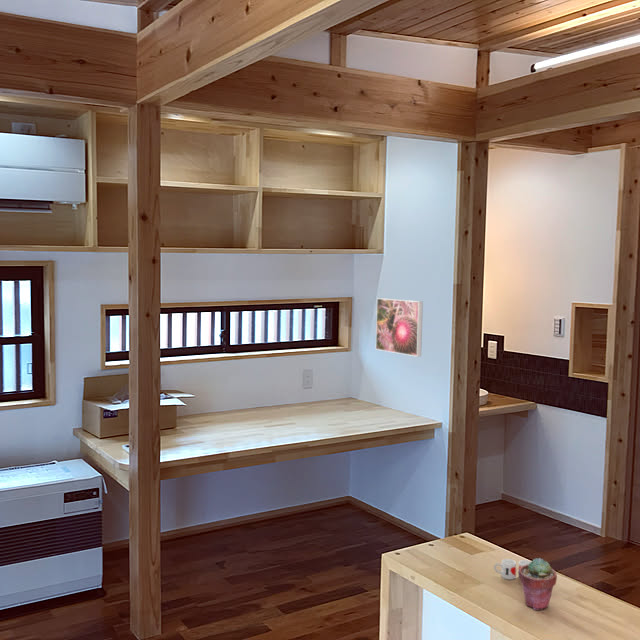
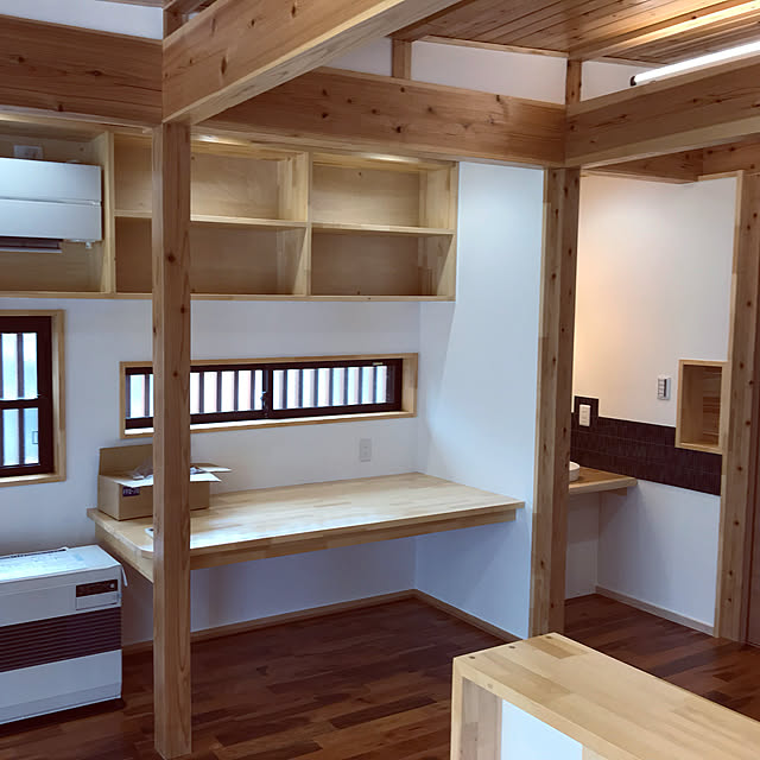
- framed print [375,297,424,358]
- potted succulent [517,557,558,611]
- mug [493,558,532,581]
